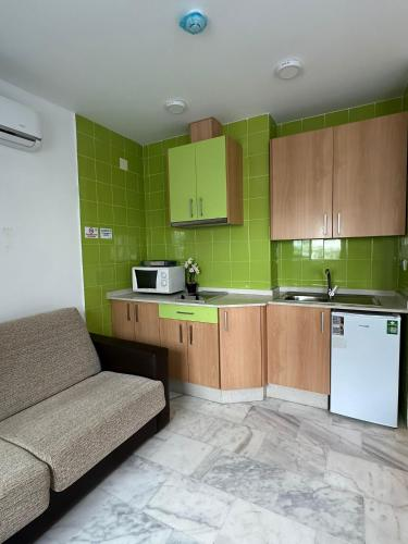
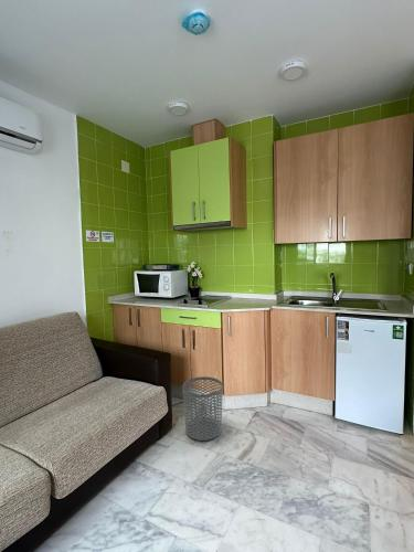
+ waste bin [182,375,224,442]
